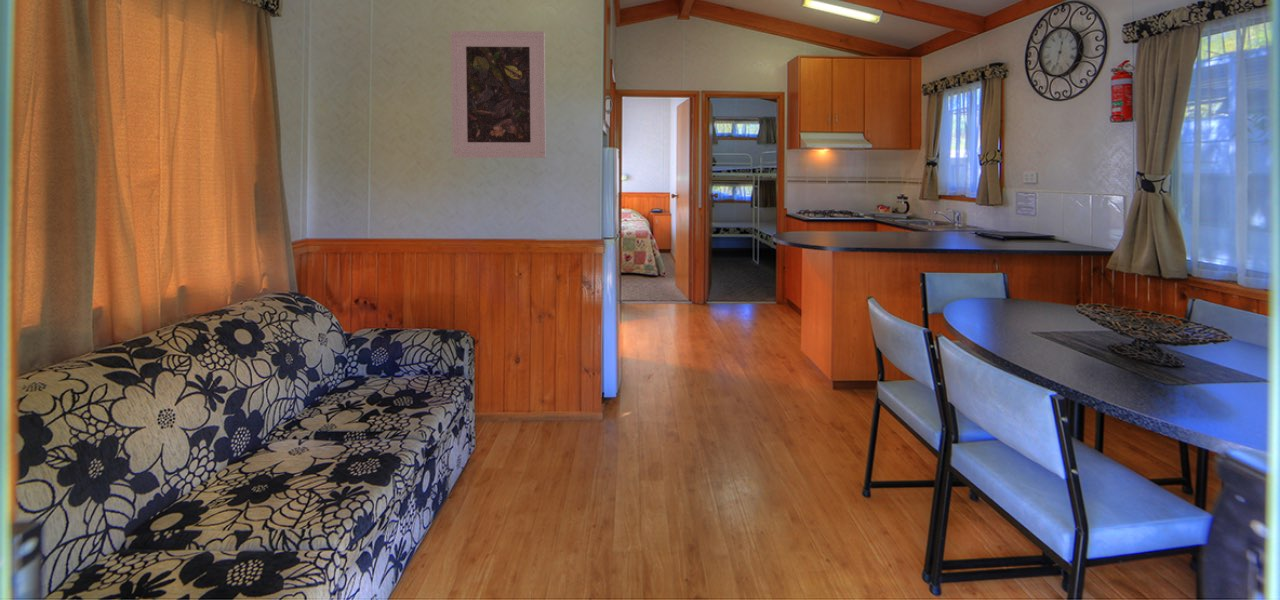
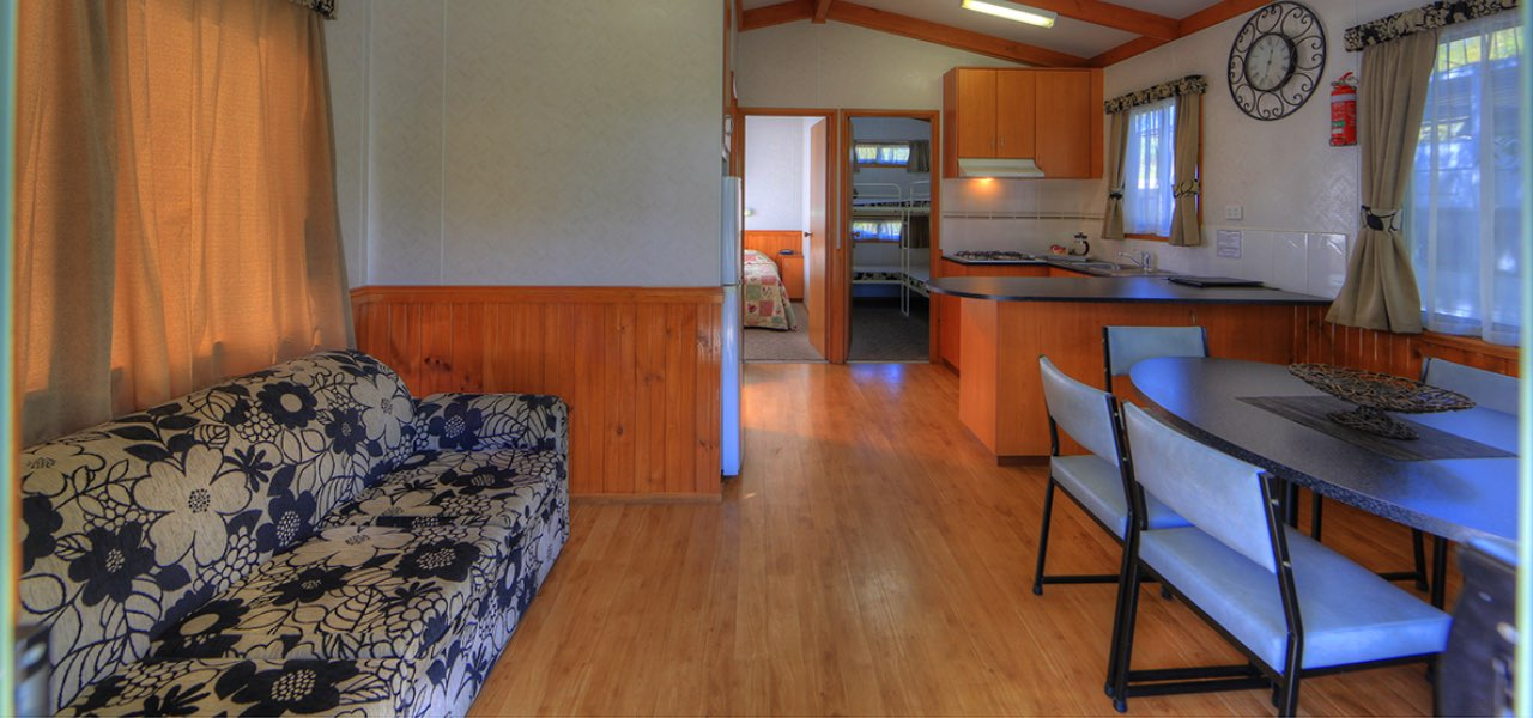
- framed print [450,30,547,159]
